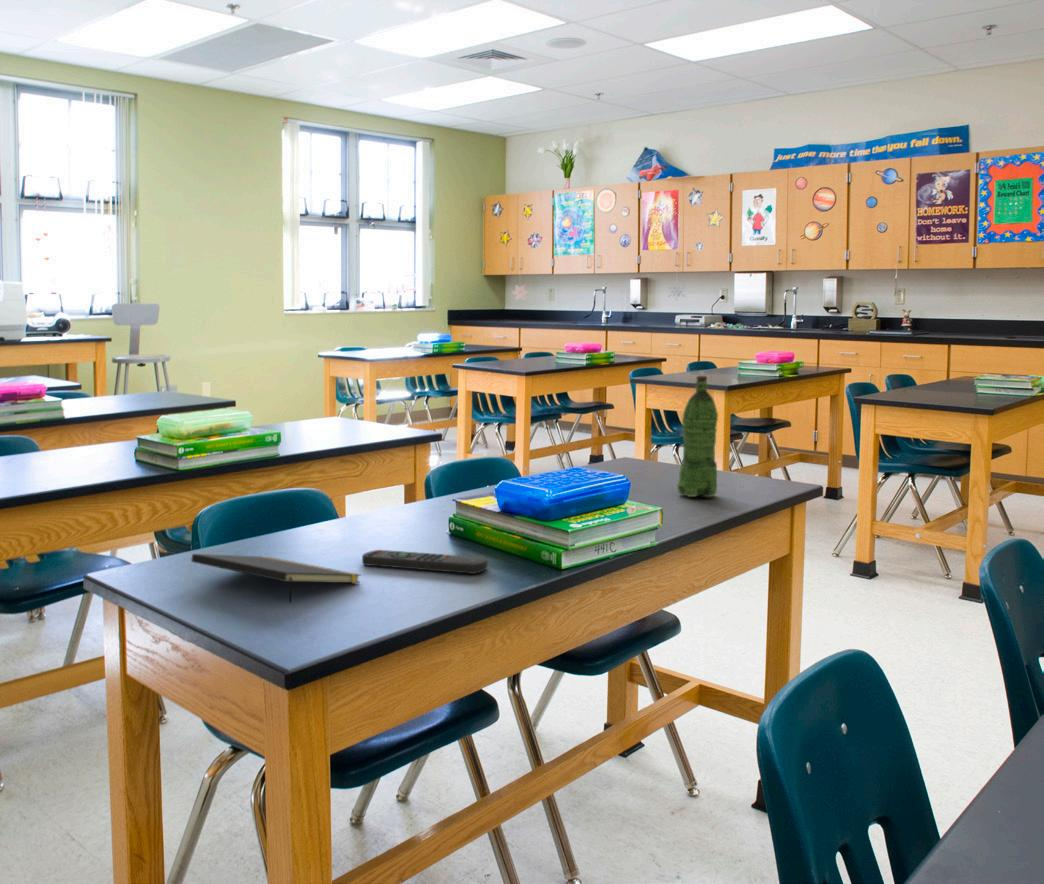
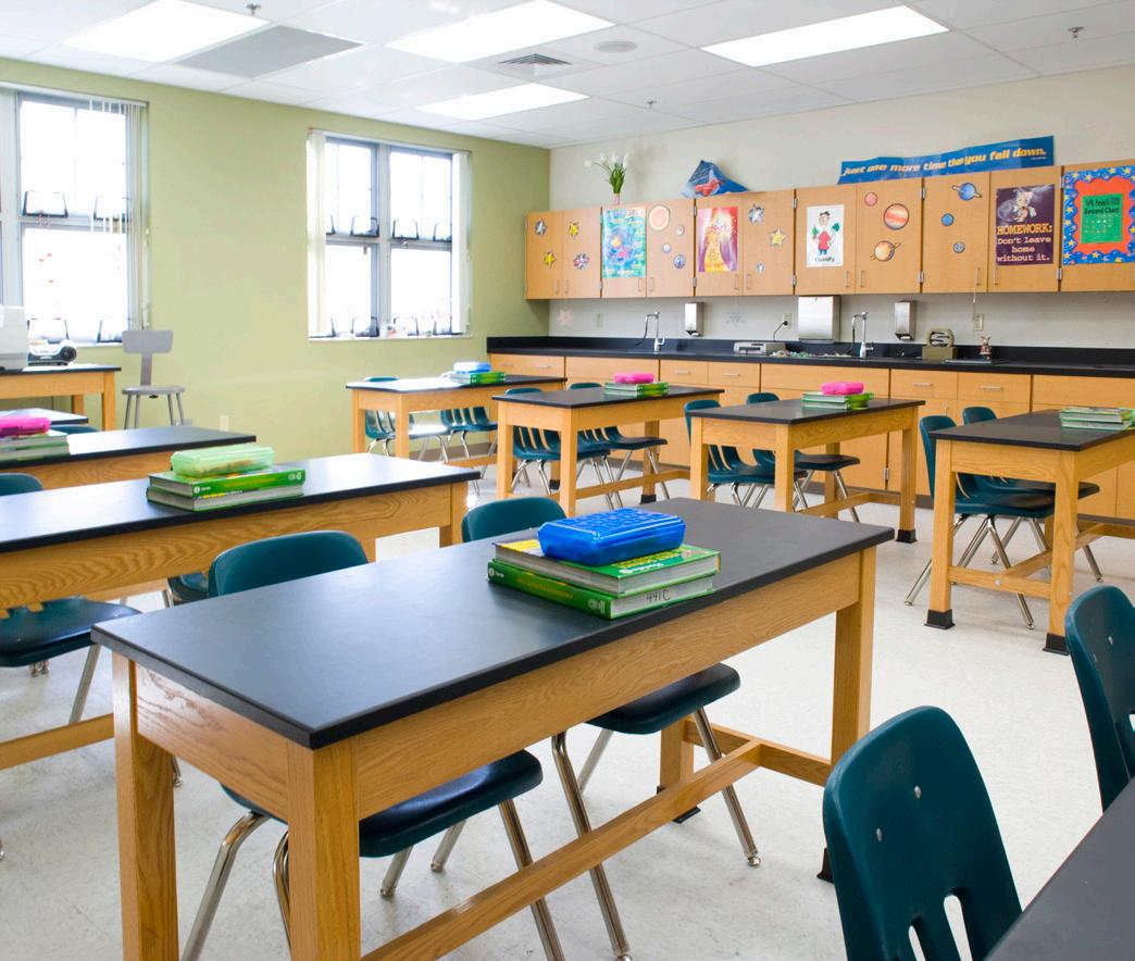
- notepad [190,553,362,604]
- plastic bottle [676,375,719,498]
- remote control [361,549,488,575]
